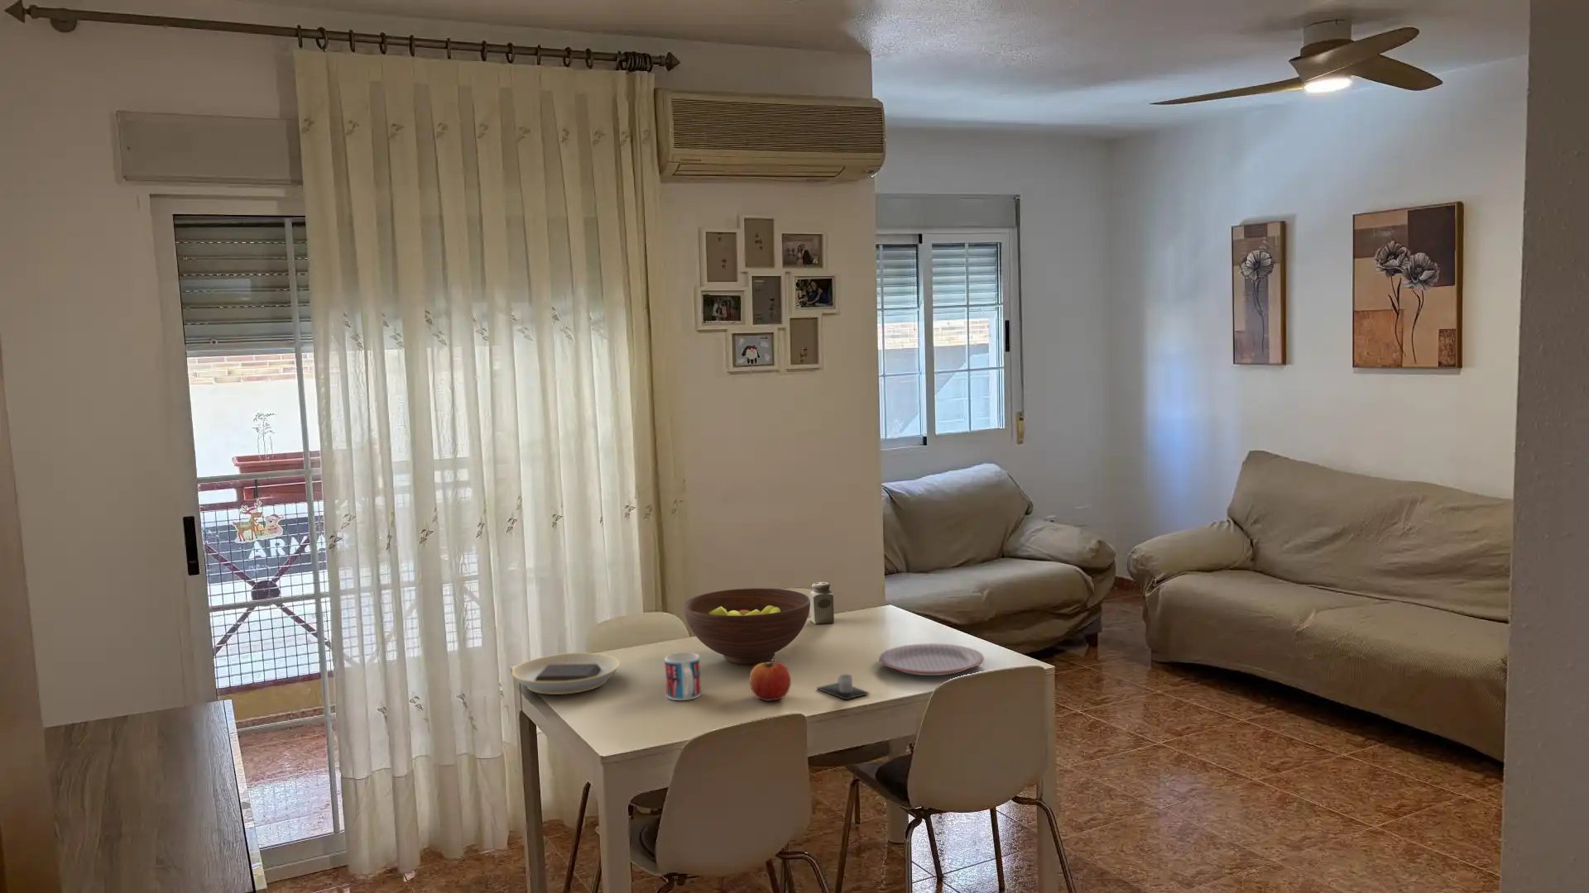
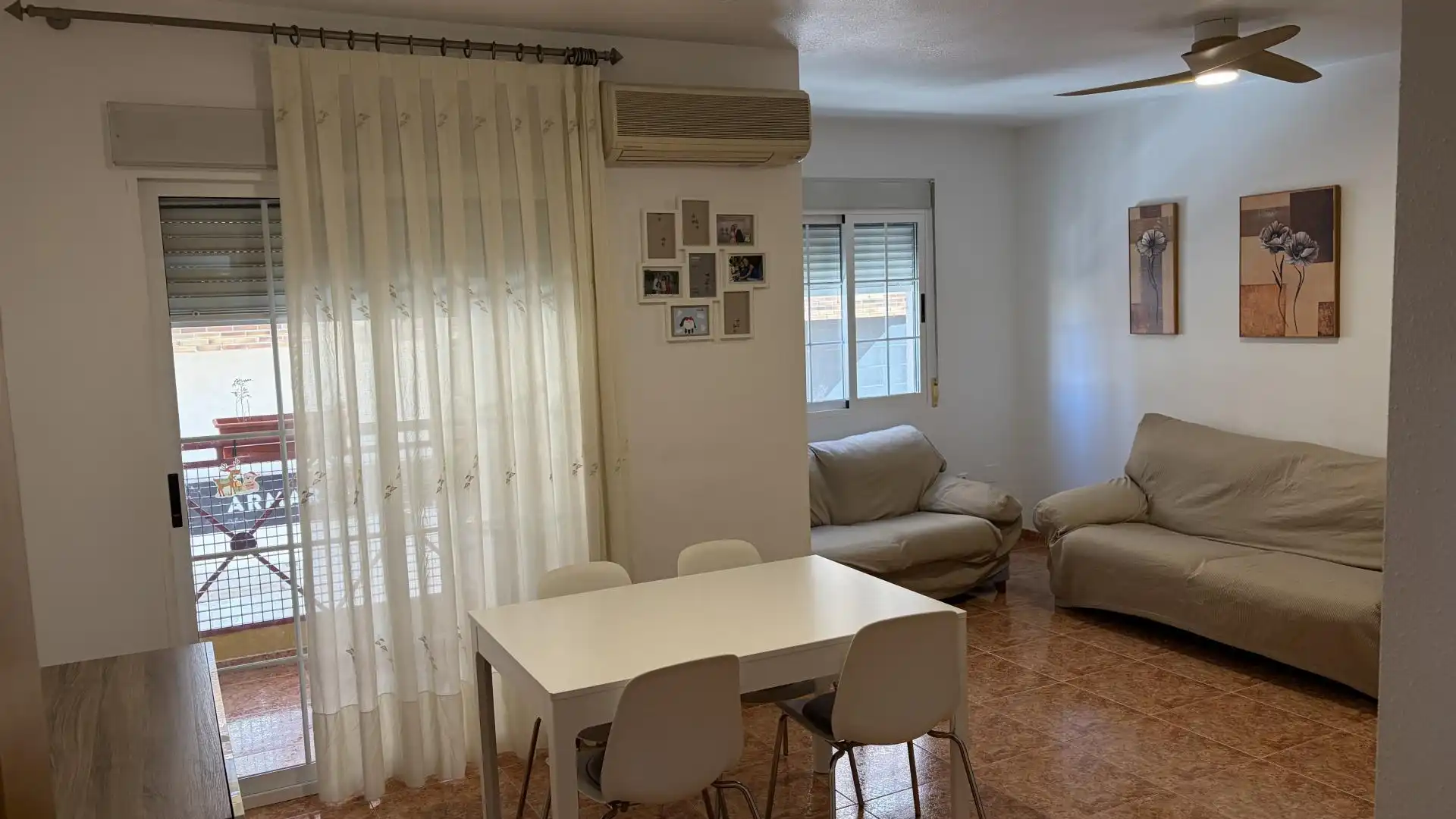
- plate [512,652,621,696]
- salt shaker [809,581,835,625]
- fruit bowl [683,587,810,665]
- plate [879,642,984,676]
- apple [749,657,792,702]
- mug [665,652,702,701]
- mug [816,674,870,700]
